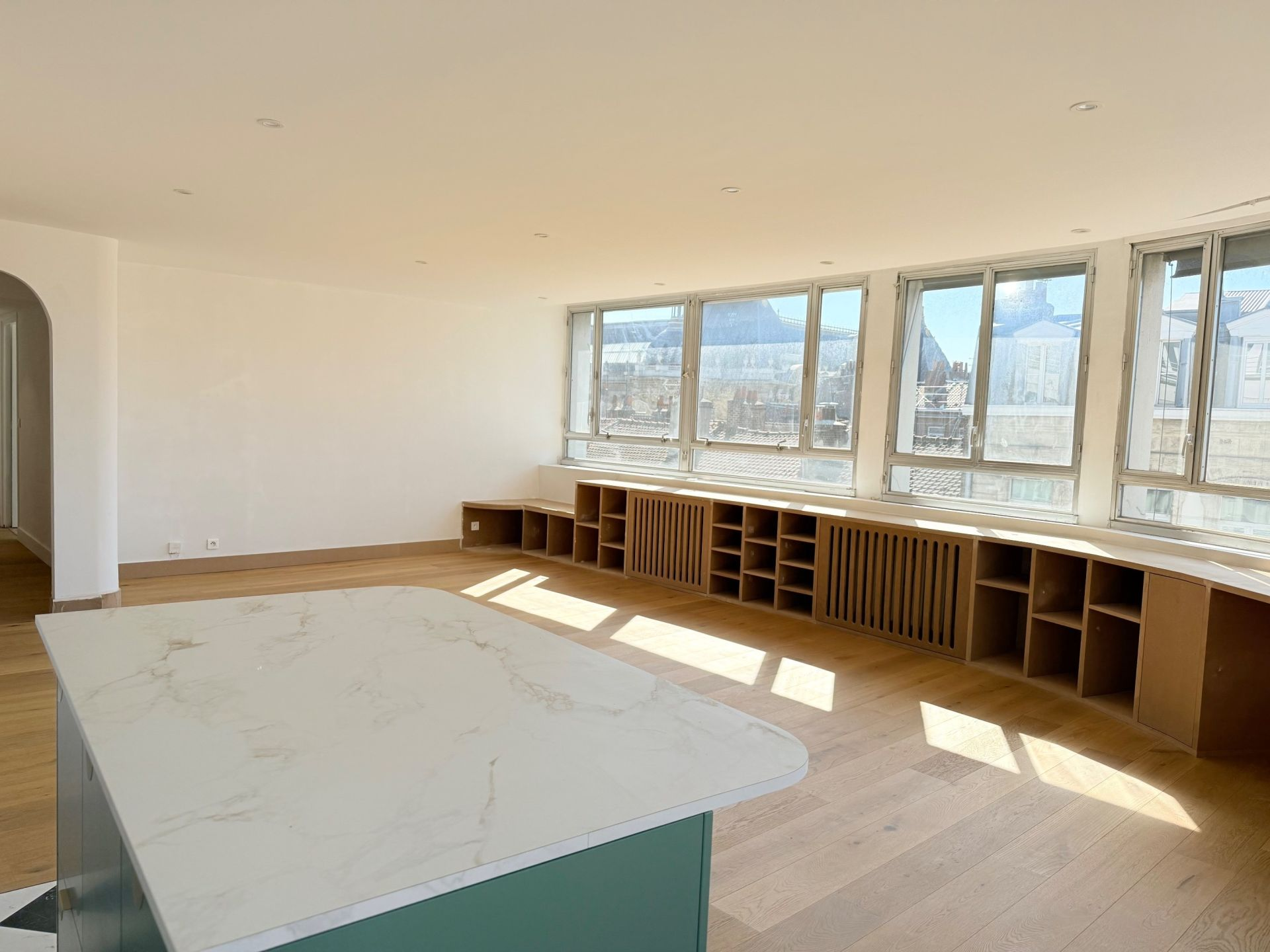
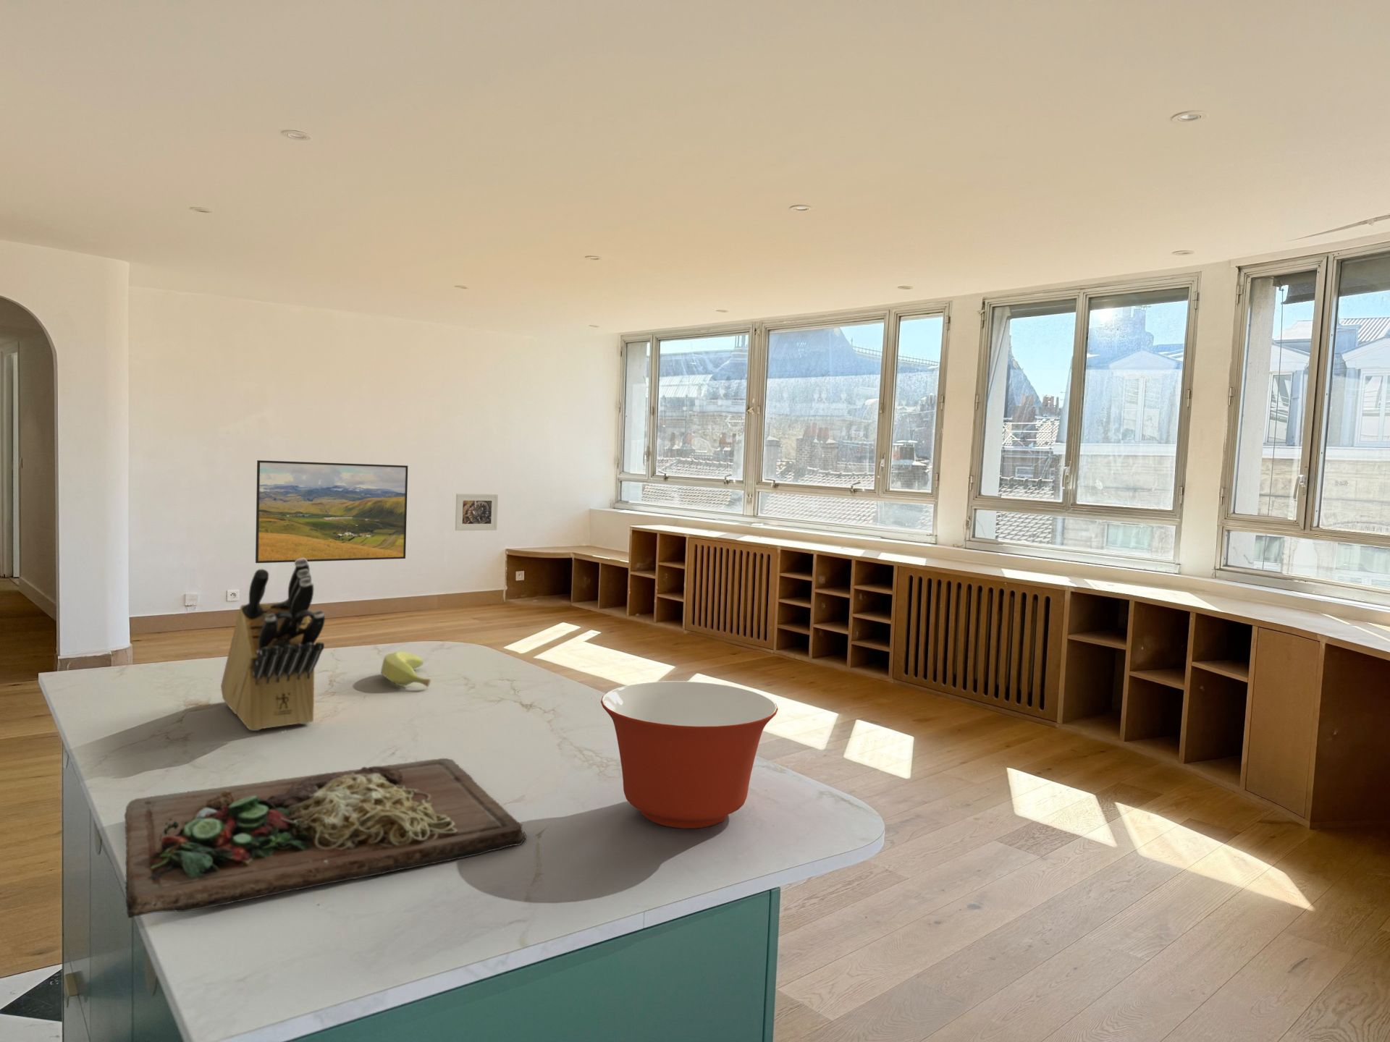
+ banana [380,650,431,687]
+ knife block [220,558,326,731]
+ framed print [255,460,408,564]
+ cutting board [124,757,528,919]
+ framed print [454,493,499,531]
+ mixing bowl [600,680,779,829]
